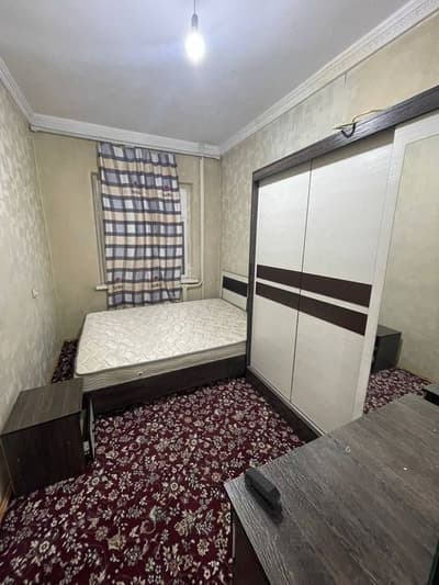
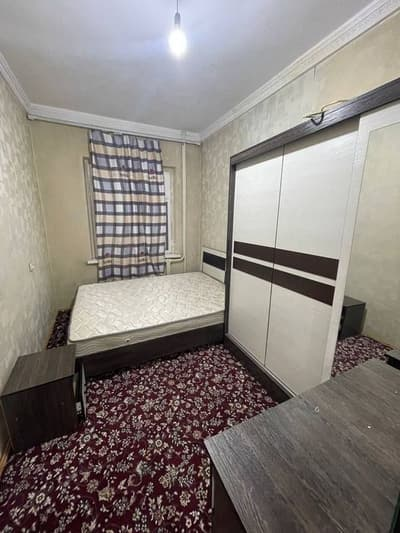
- stapler [243,466,283,519]
